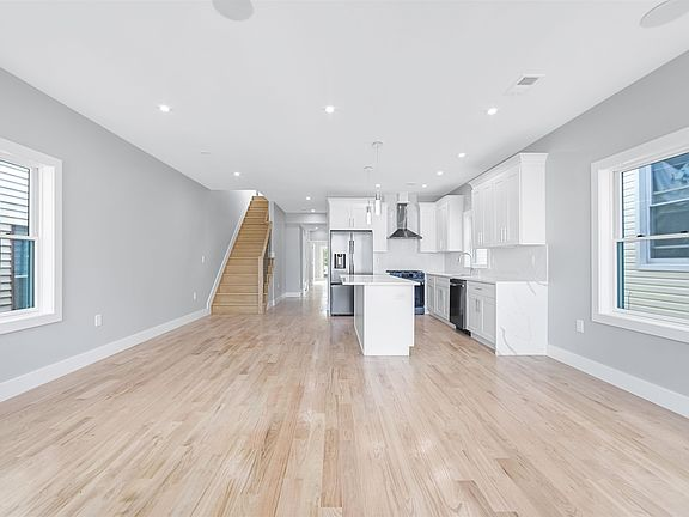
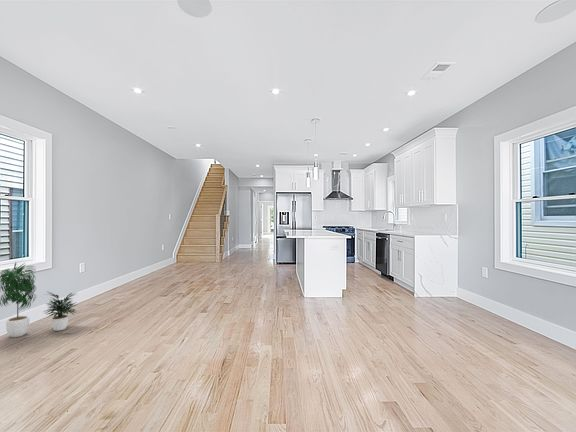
+ potted plant [0,261,78,338]
